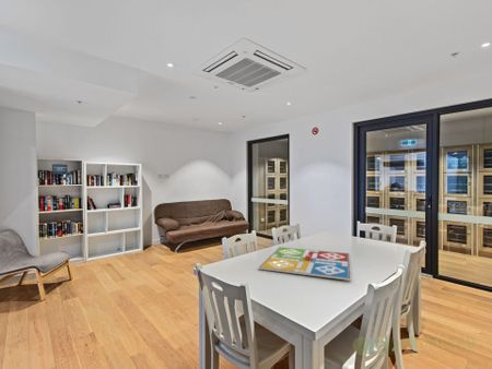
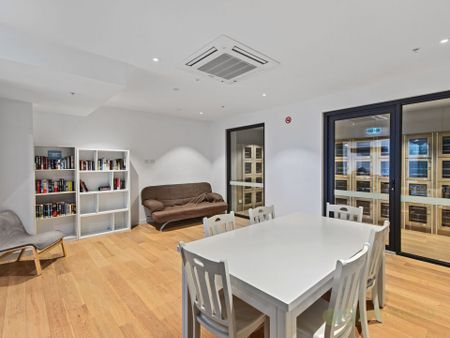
- gameboard [257,246,352,282]
